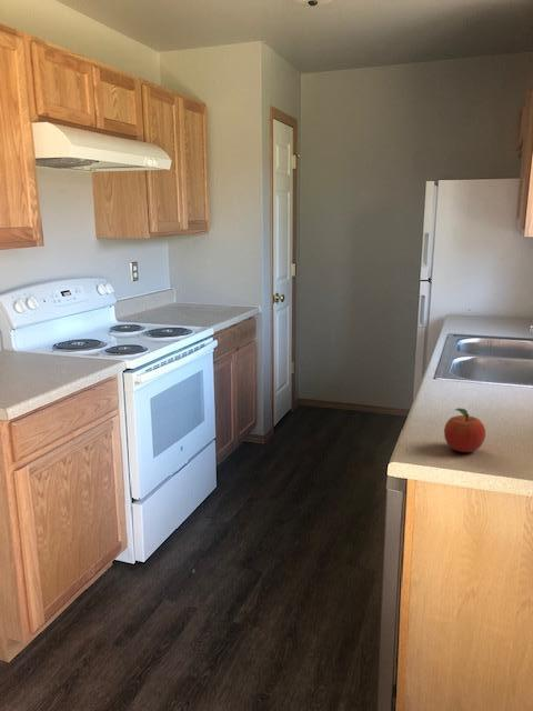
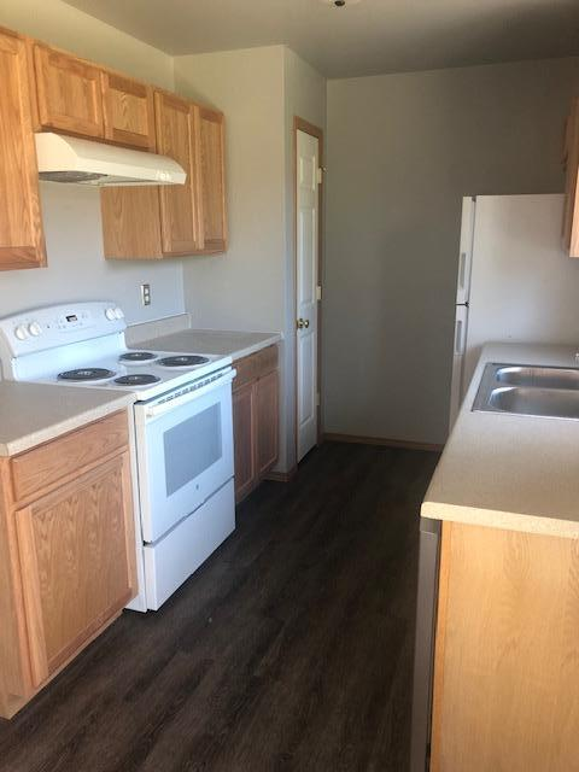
- fruit [443,408,486,453]
